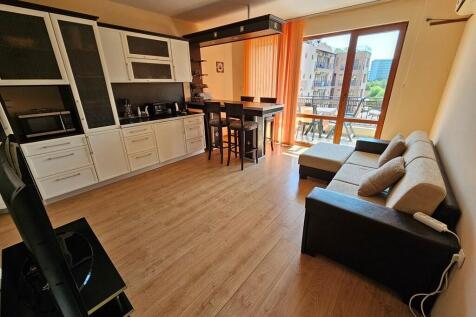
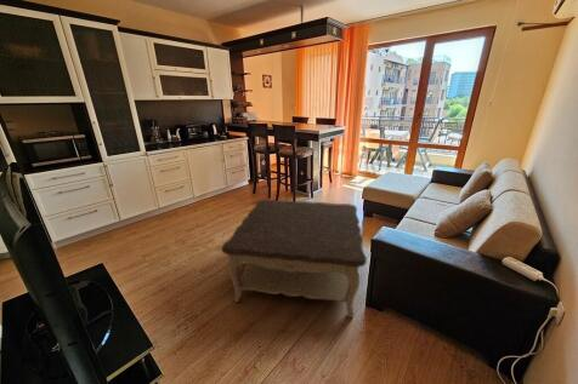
+ coffee table [220,197,368,319]
